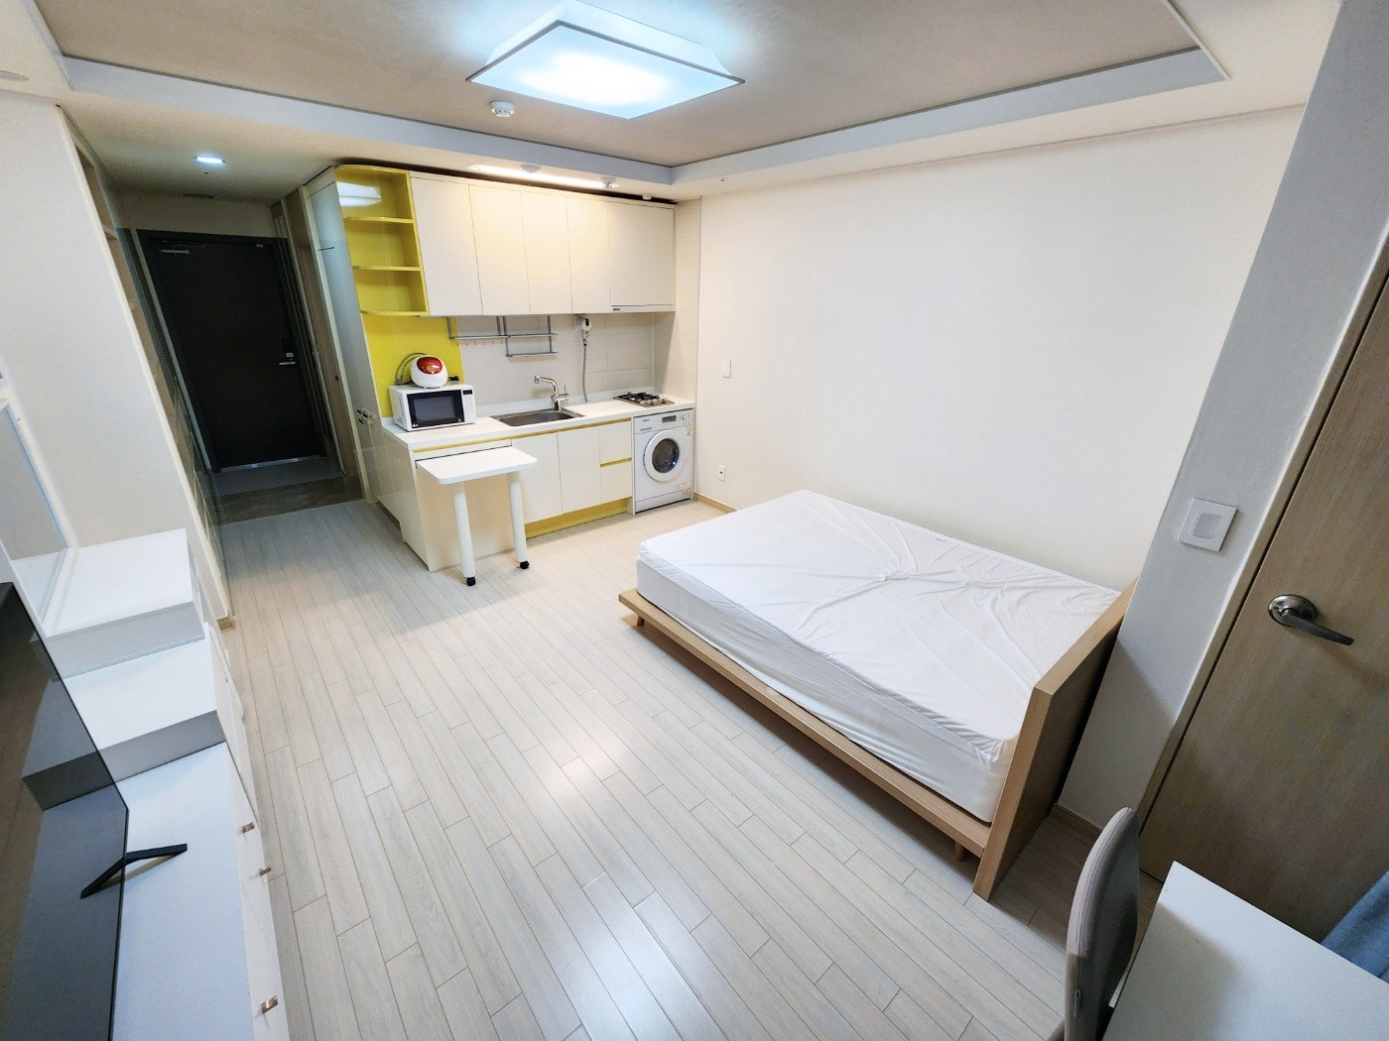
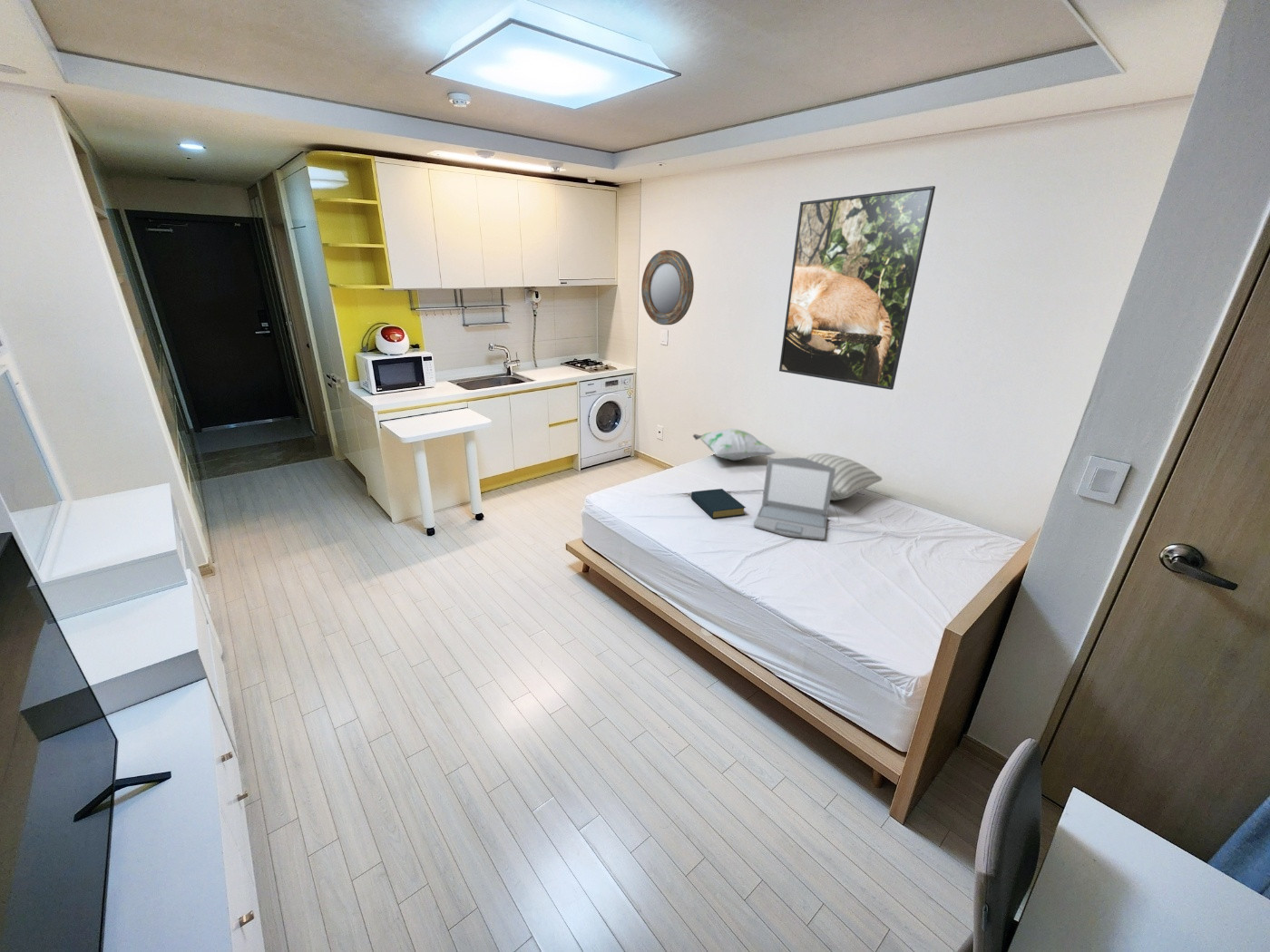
+ home mirror [640,249,695,325]
+ laptop [752,456,835,541]
+ hardback book [690,488,747,520]
+ pillow [803,452,883,501]
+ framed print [778,185,936,391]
+ decorative pillow [692,427,776,461]
